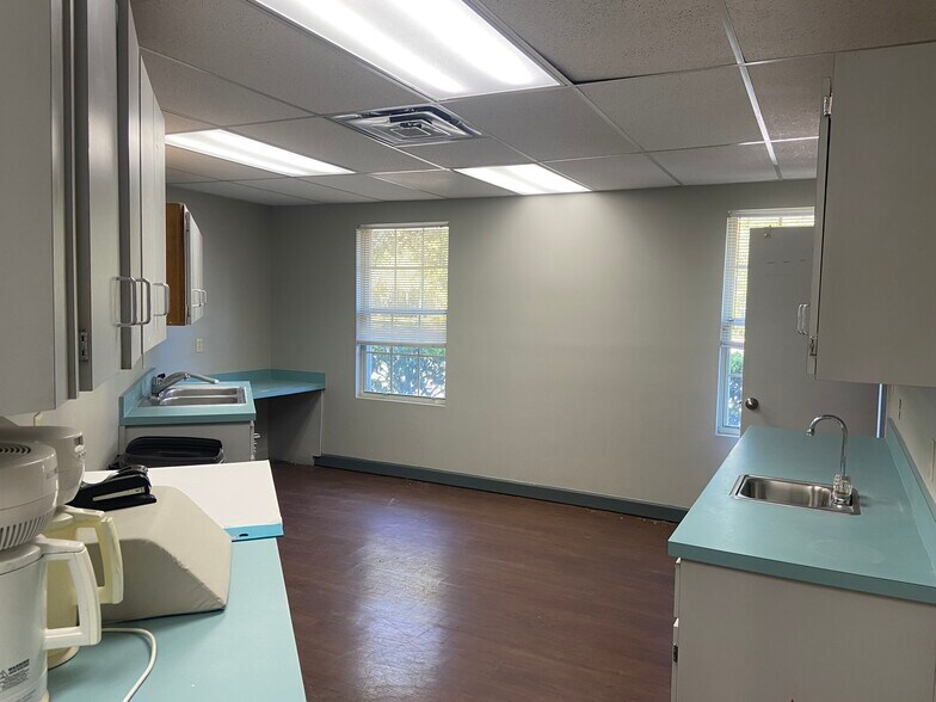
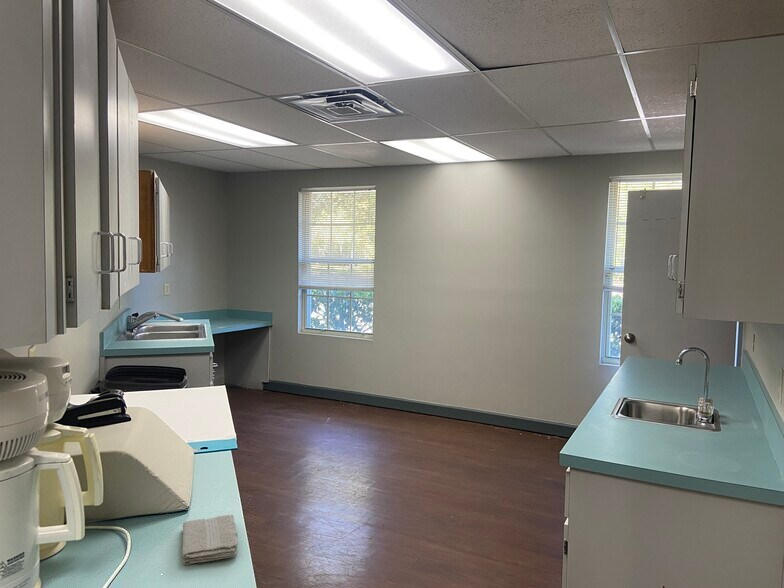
+ washcloth [181,514,239,566]
